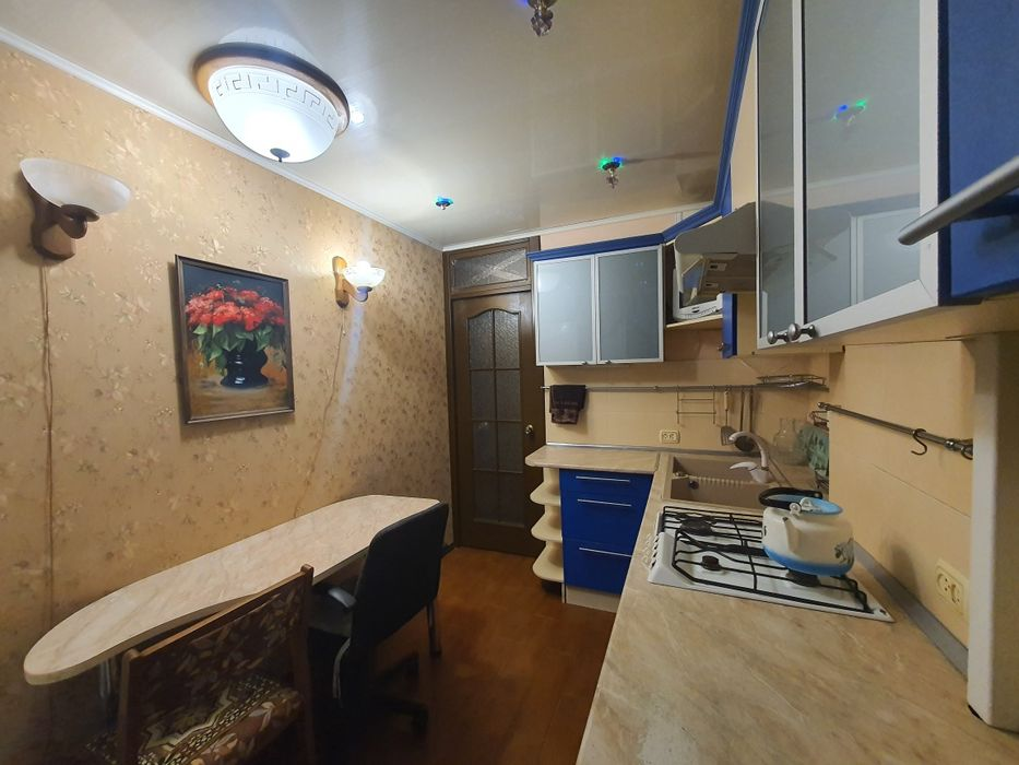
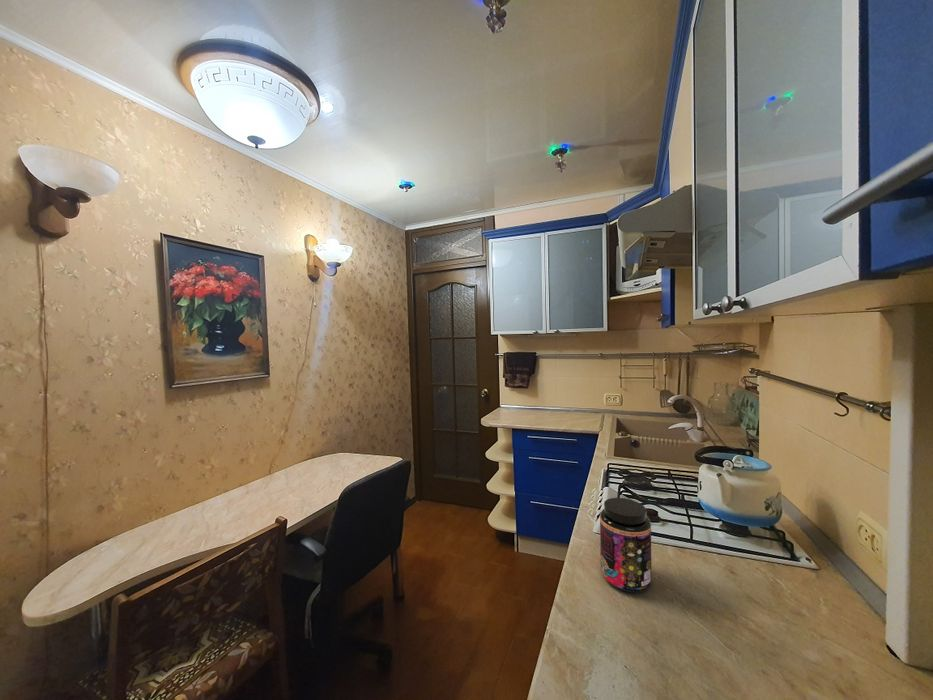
+ jar [599,497,653,594]
